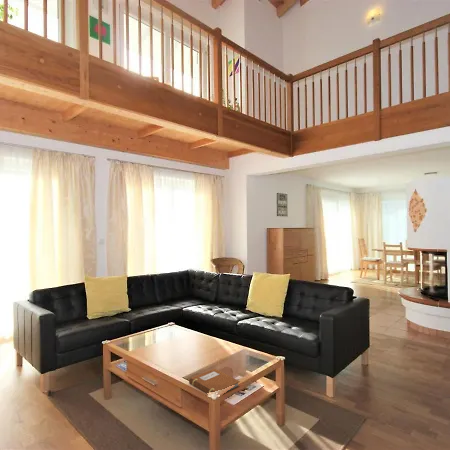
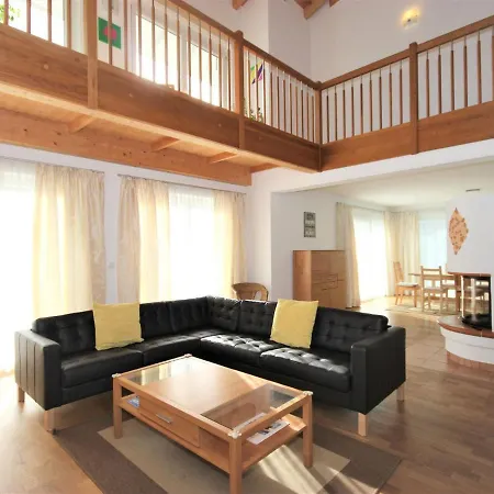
- notebook [188,368,241,396]
